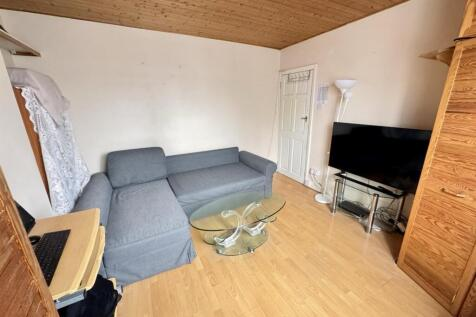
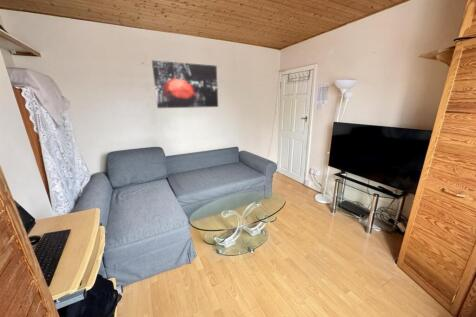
+ wall art [151,59,219,109]
